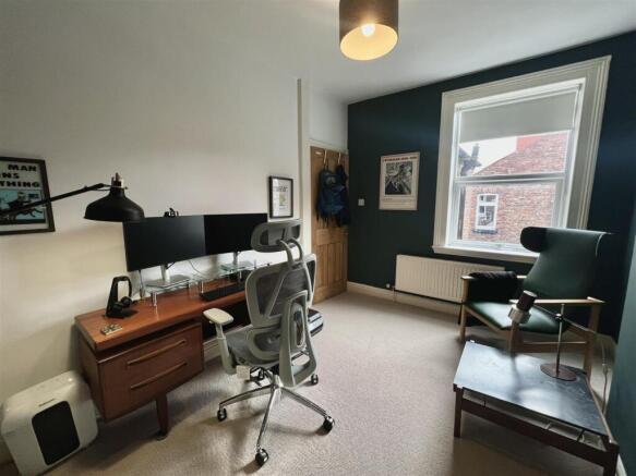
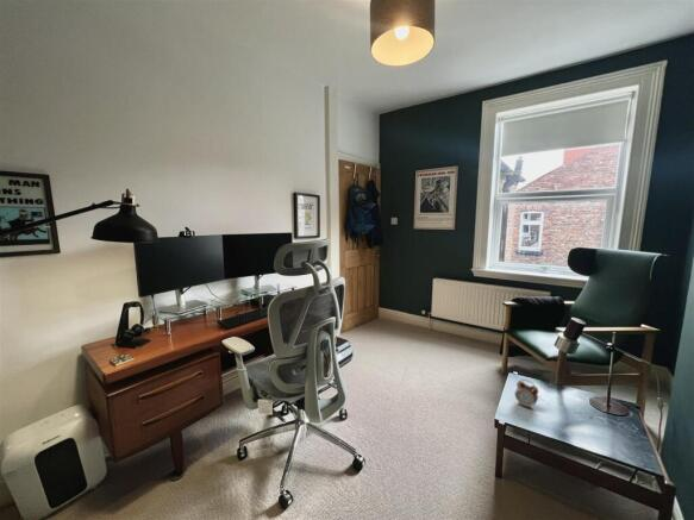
+ alarm clock [514,378,539,411]
